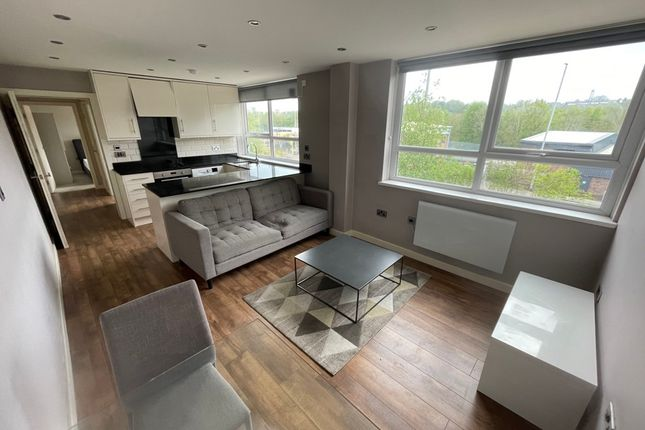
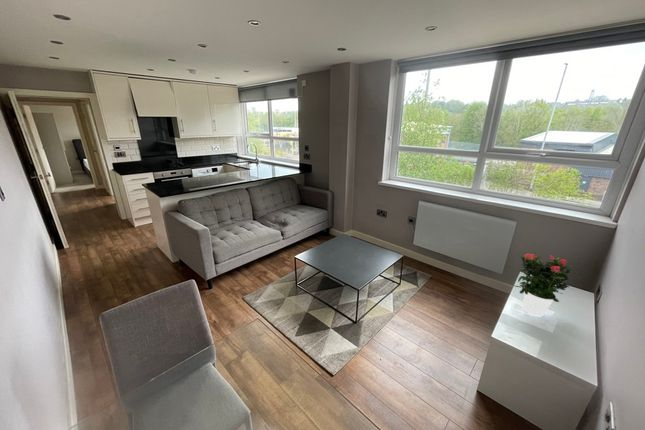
+ potted flower [514,251,574,317]
